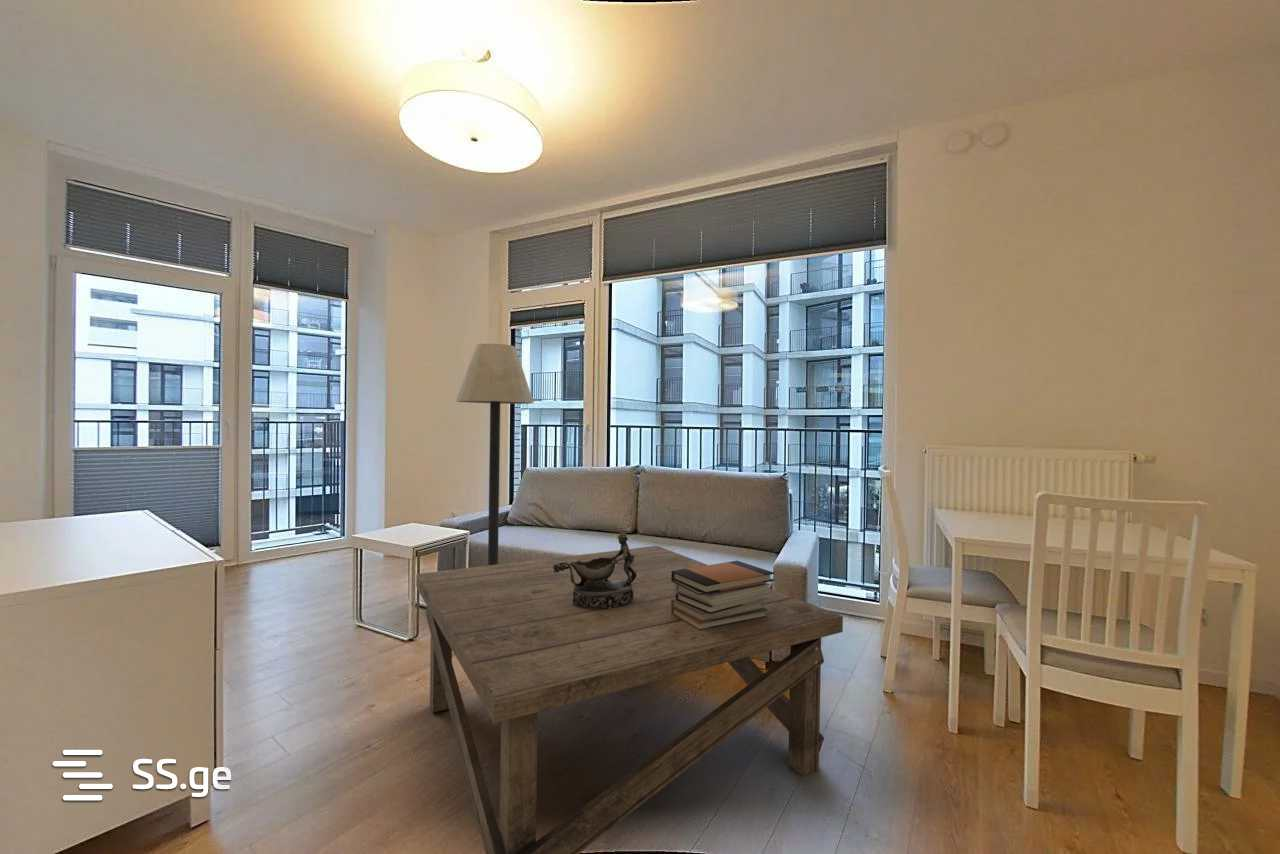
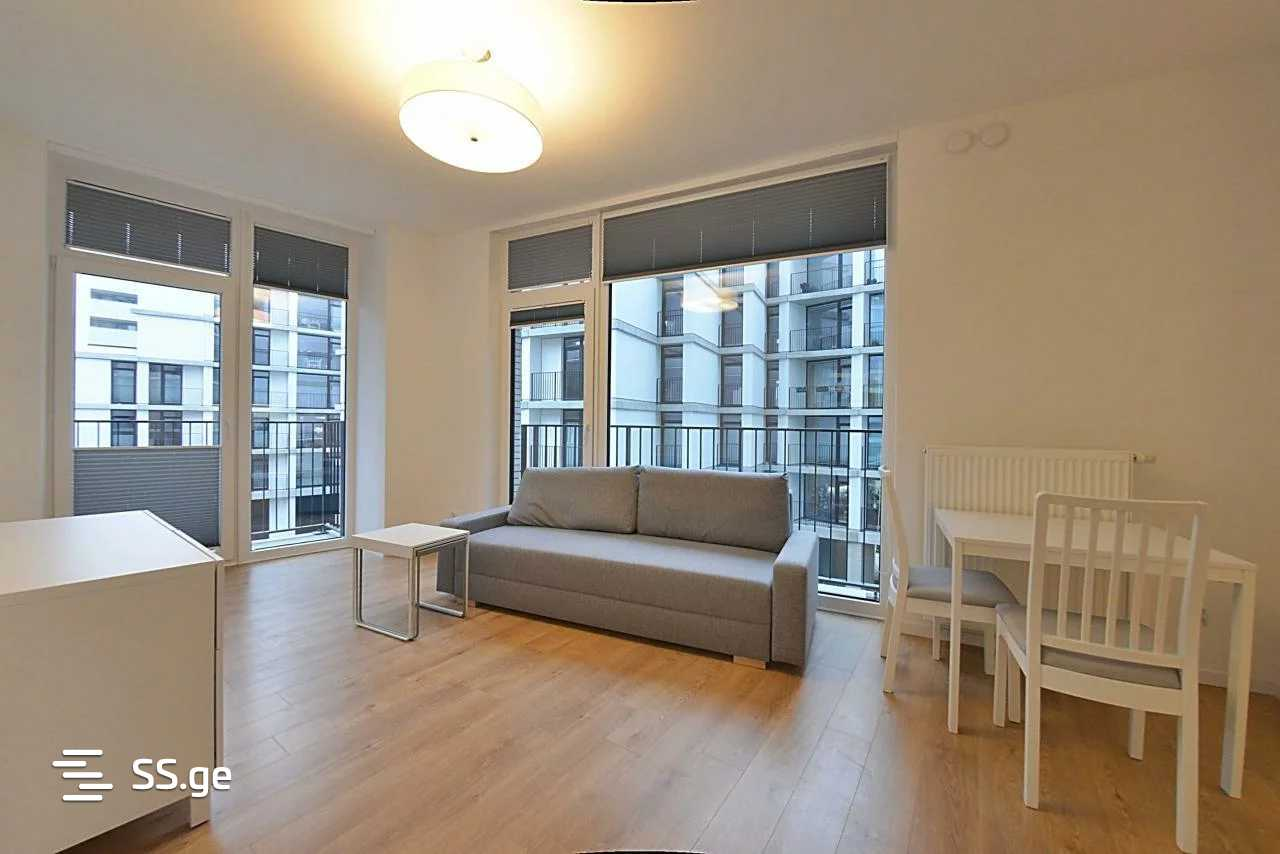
- decorative bowl [553,532,637,609]
- floor lamp [455,343,534,566]
- book stack [671,560,775,631]
- coffee table [415,545,844,854]
